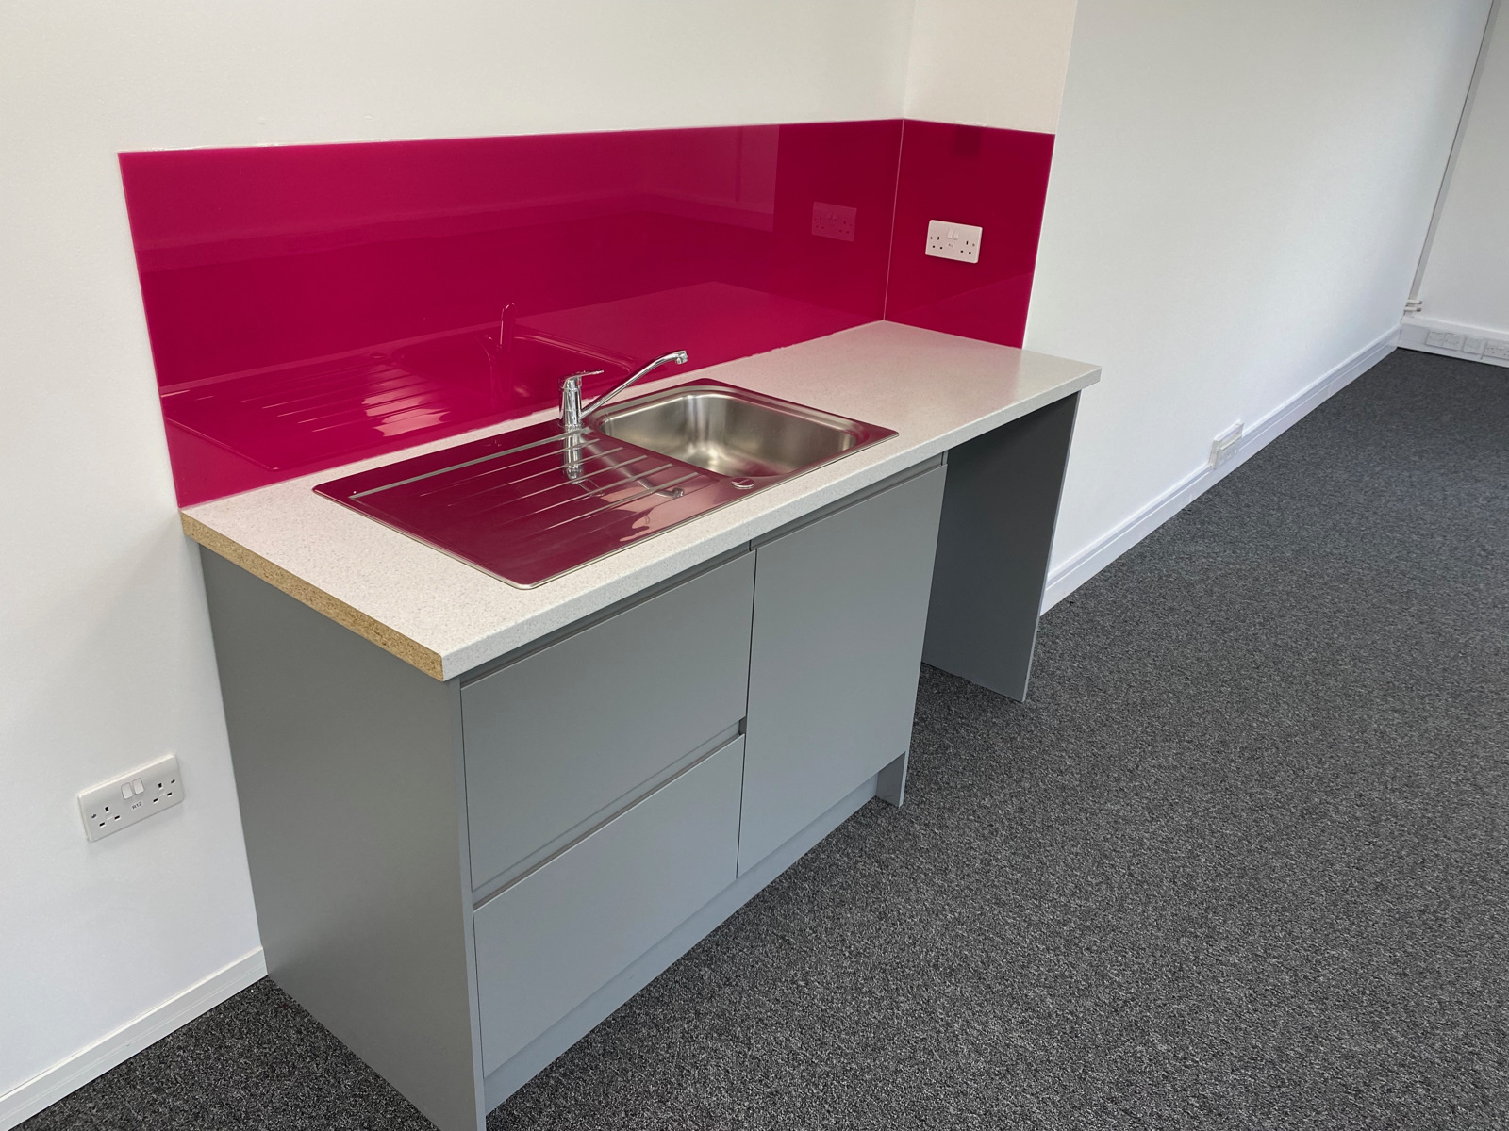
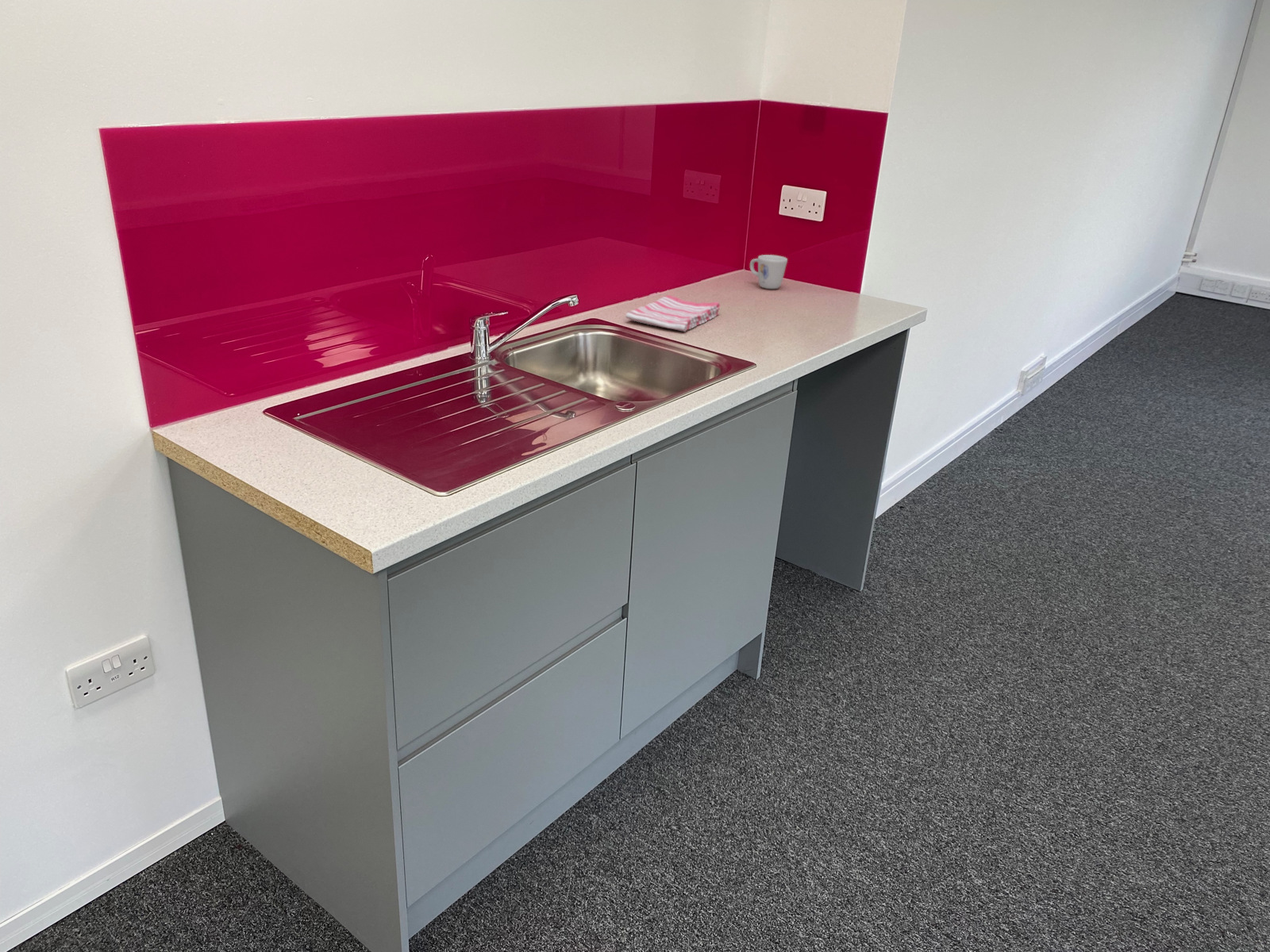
+ mug [749,254,788,290]
+ dish towel [625,294,721,332]
